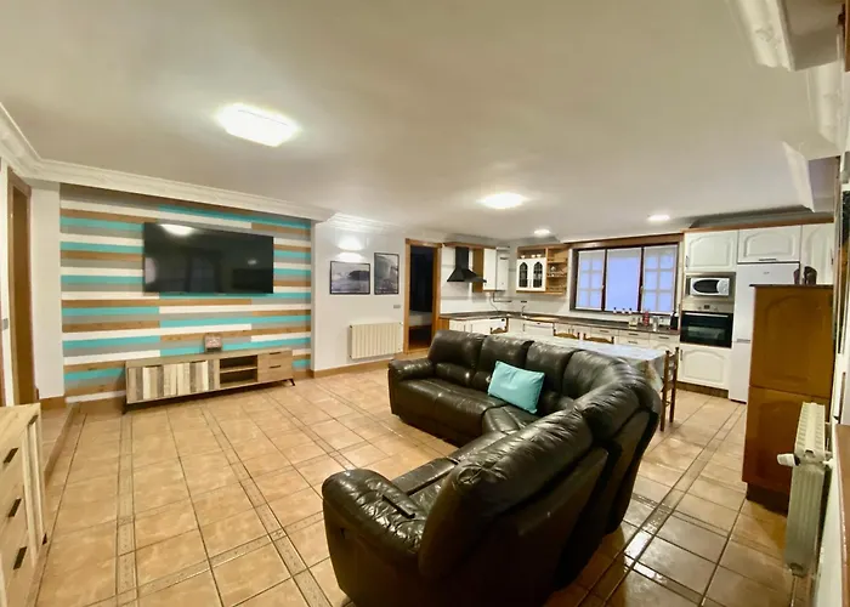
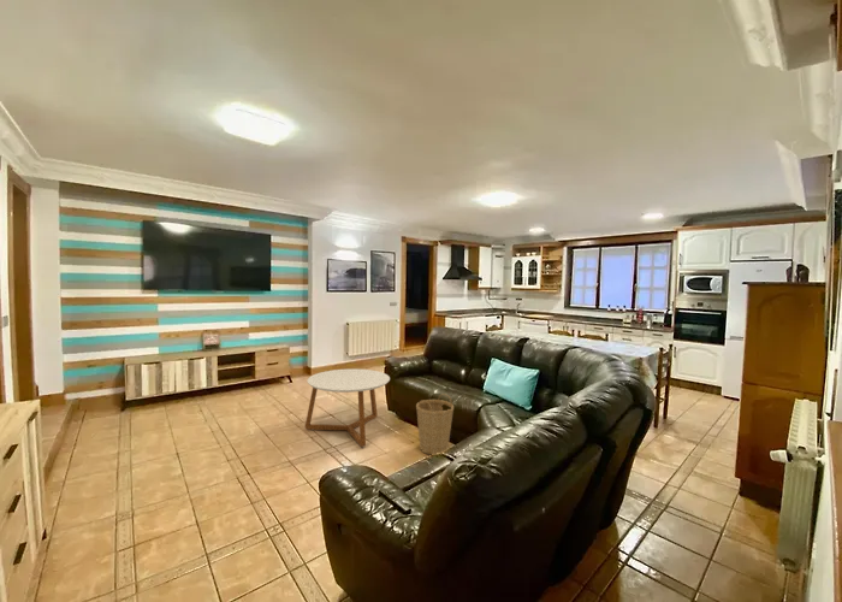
+ basket [415,393,455,456]
+ coffee table [304,367,391,448]
